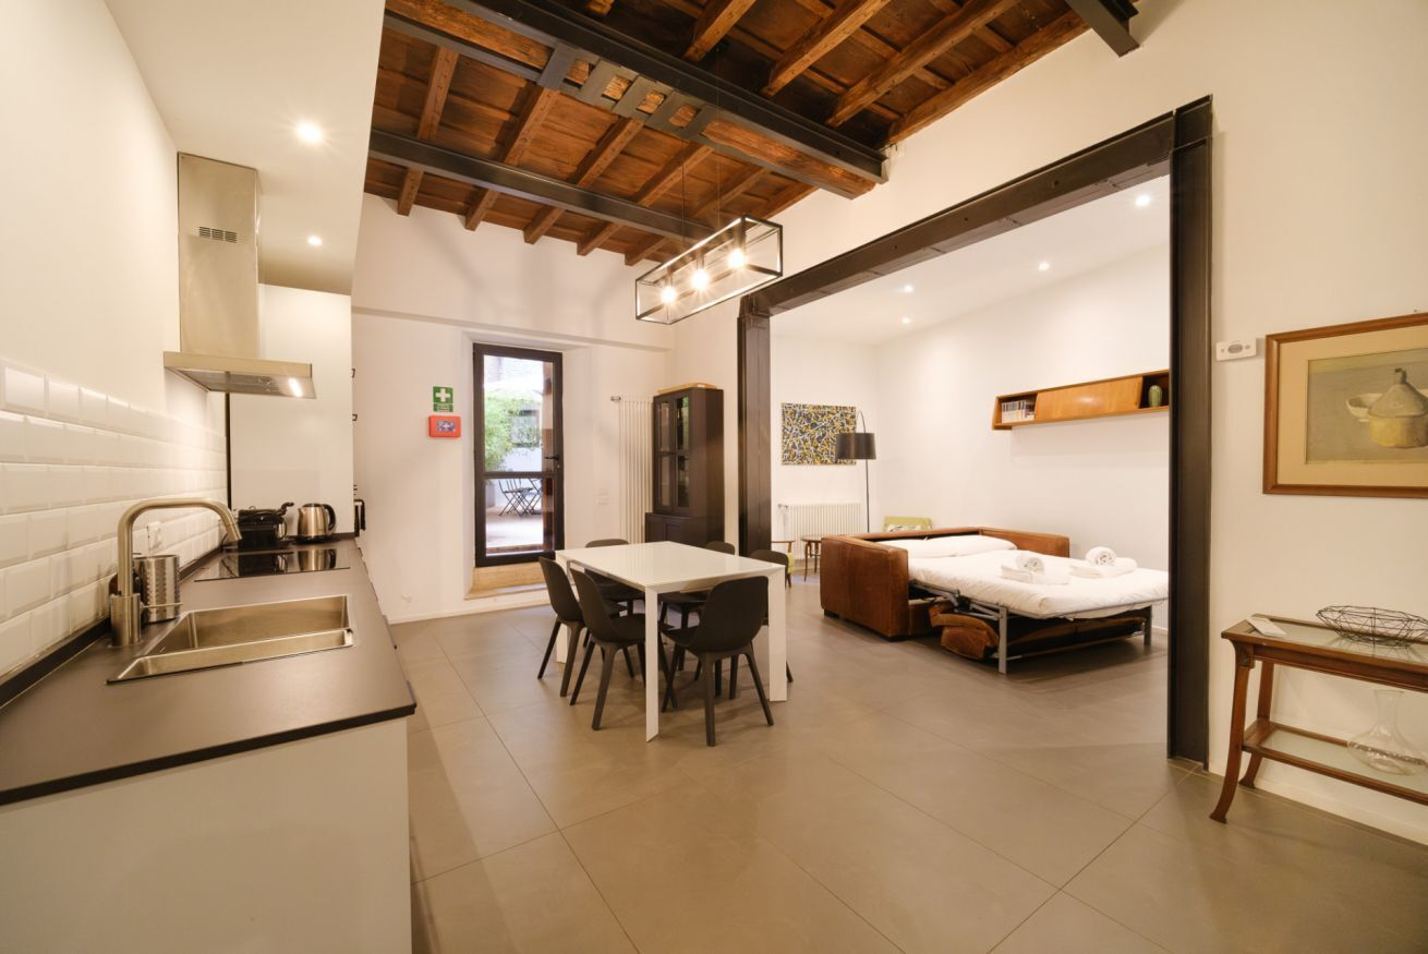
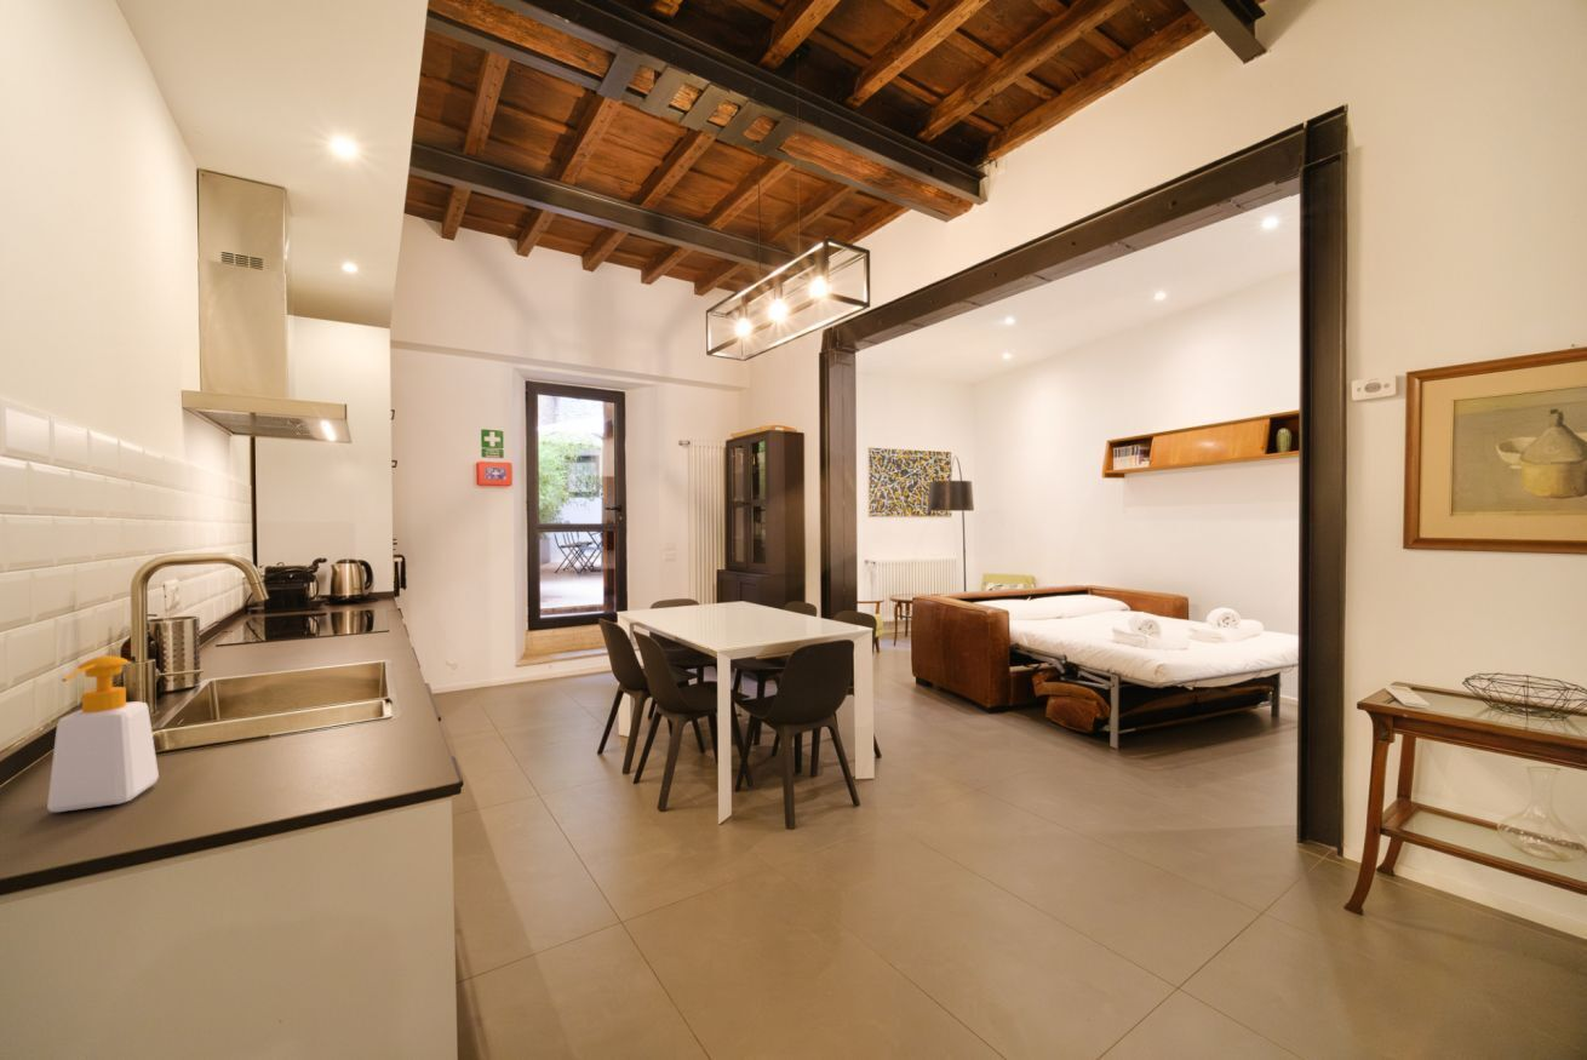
+ soap bottle [46,654,160,813]
